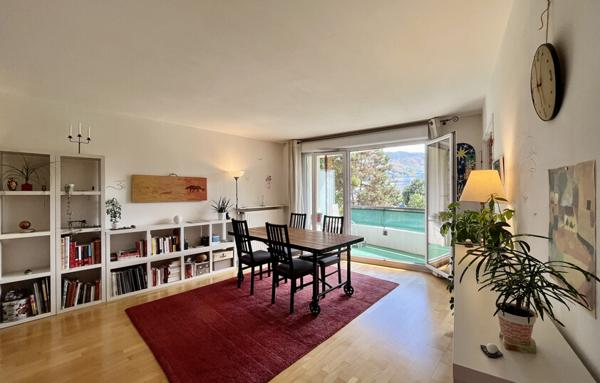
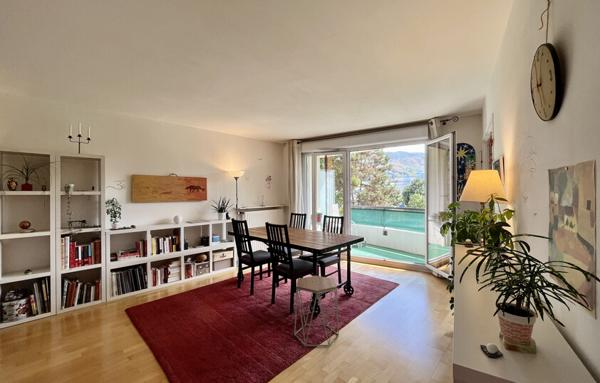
+ side table [293,275,340,347]
